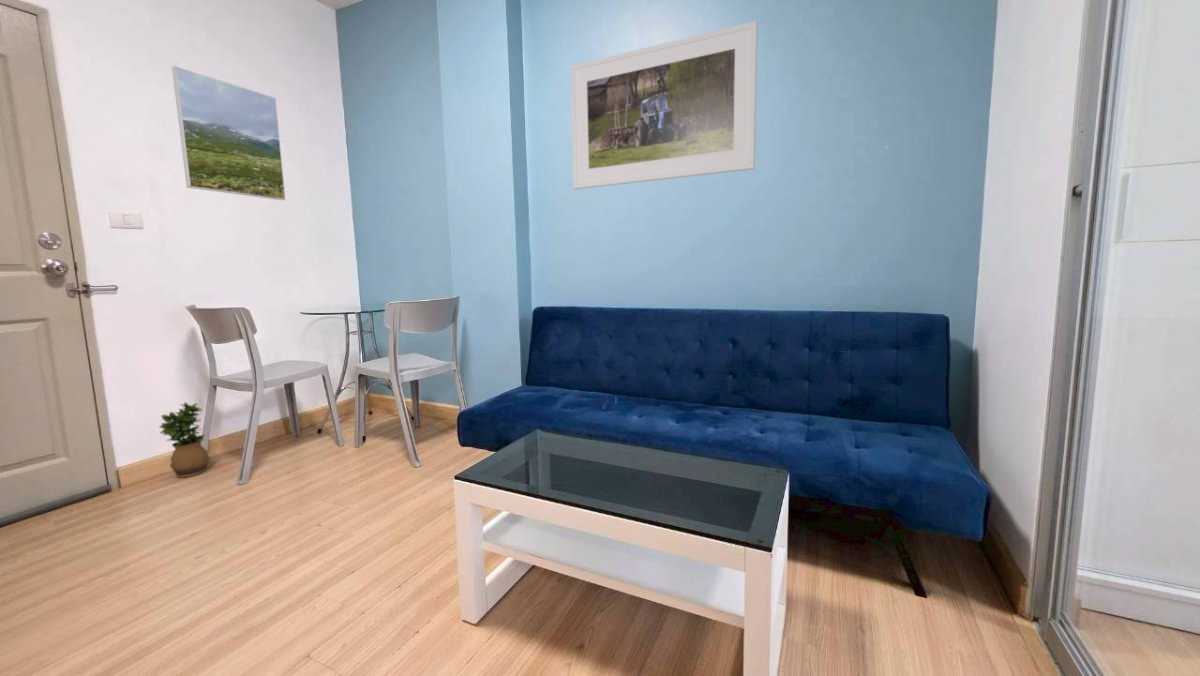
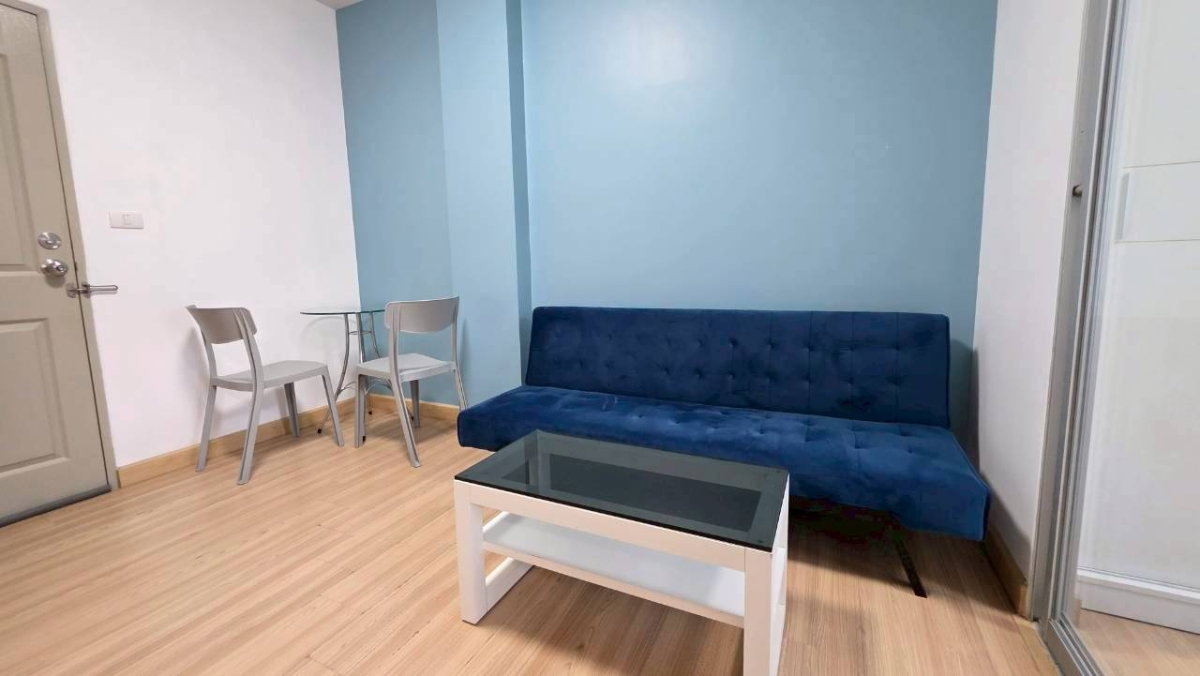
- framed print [569,20,759,190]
- potted plant [158,401,211,479]
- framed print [171,65,287,201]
